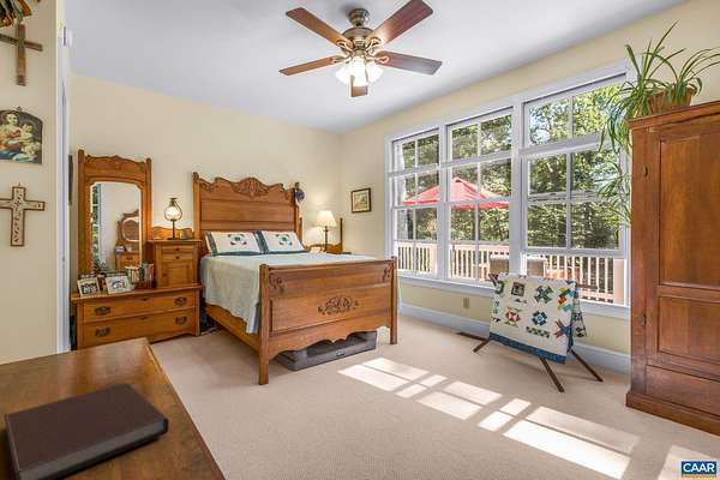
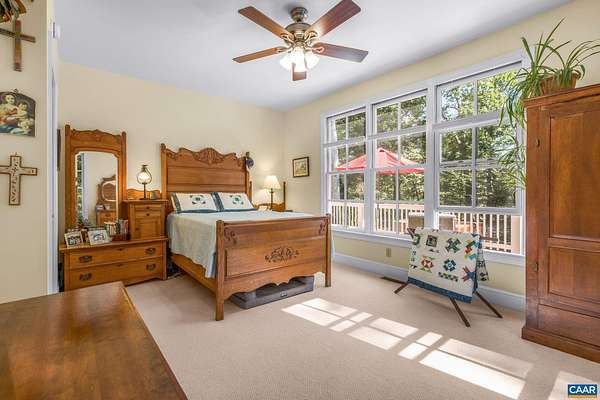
- notebook [2,382,169,480]
